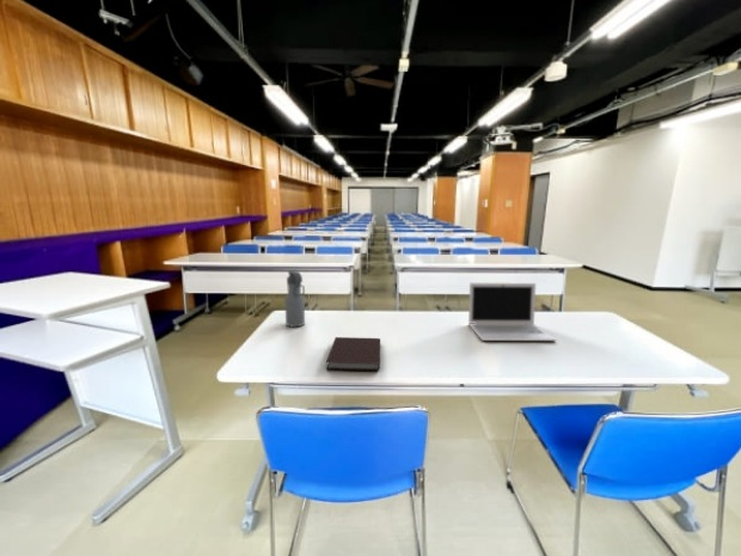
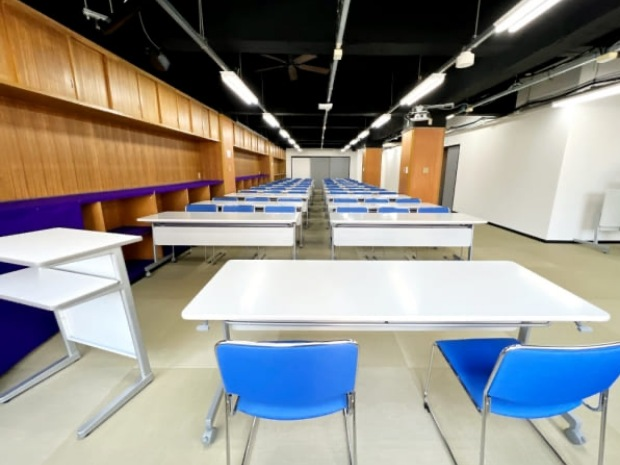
- water bottle [283,269,306,328]
- laptop [467,282,558,342]
- notebook [325,336,381,372]
